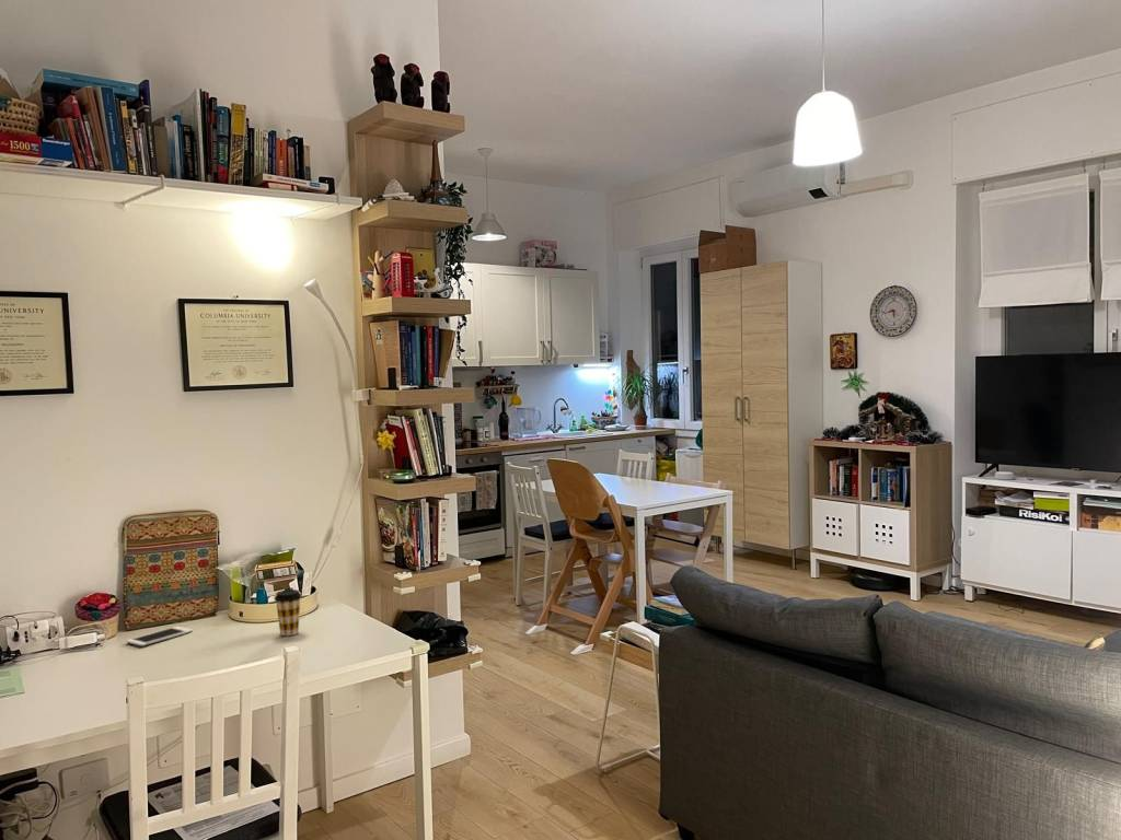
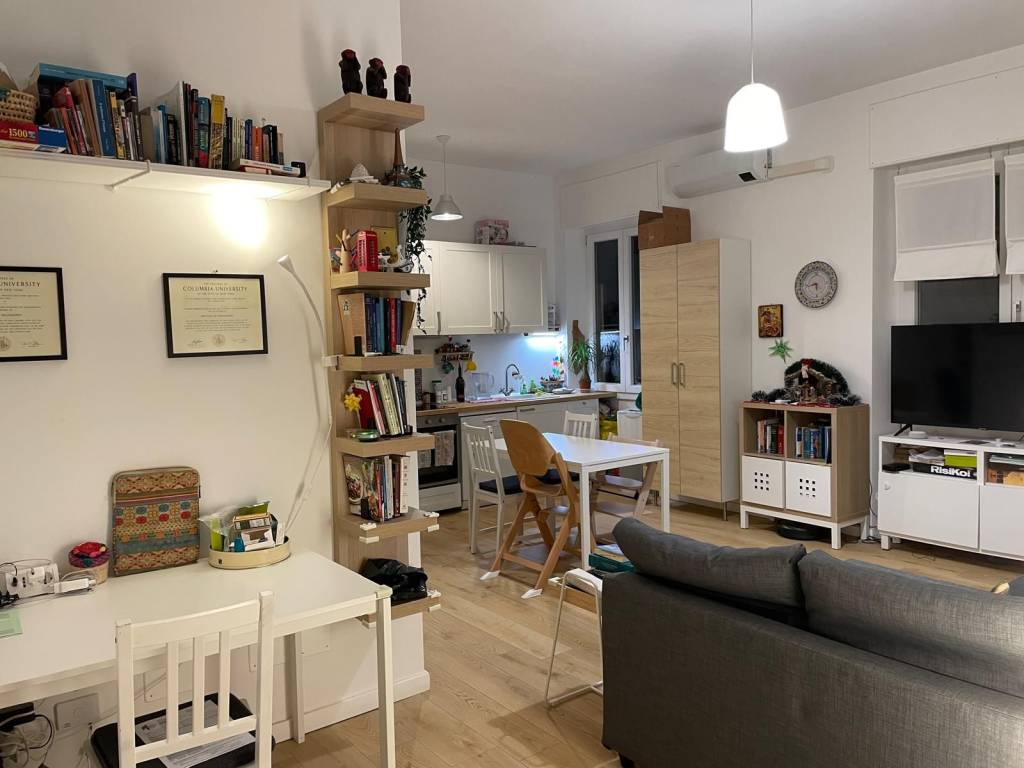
- cell phone [126,626,194,648]
- coffee cup [274,588,303,637]
